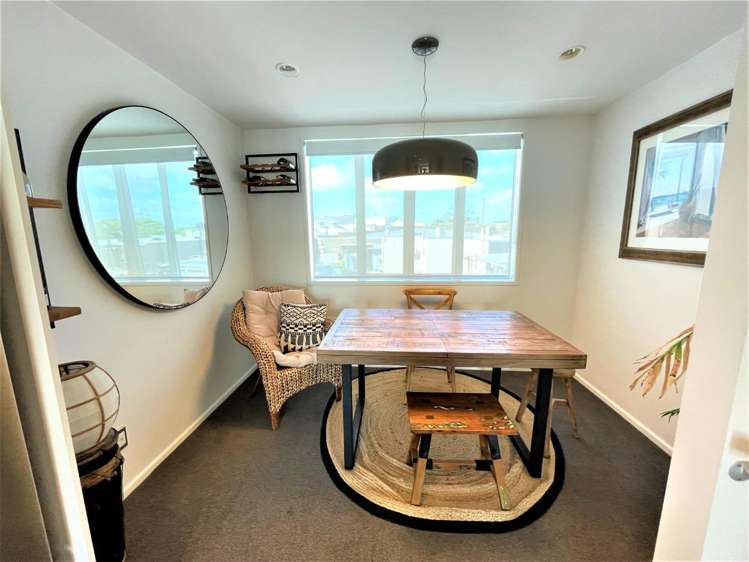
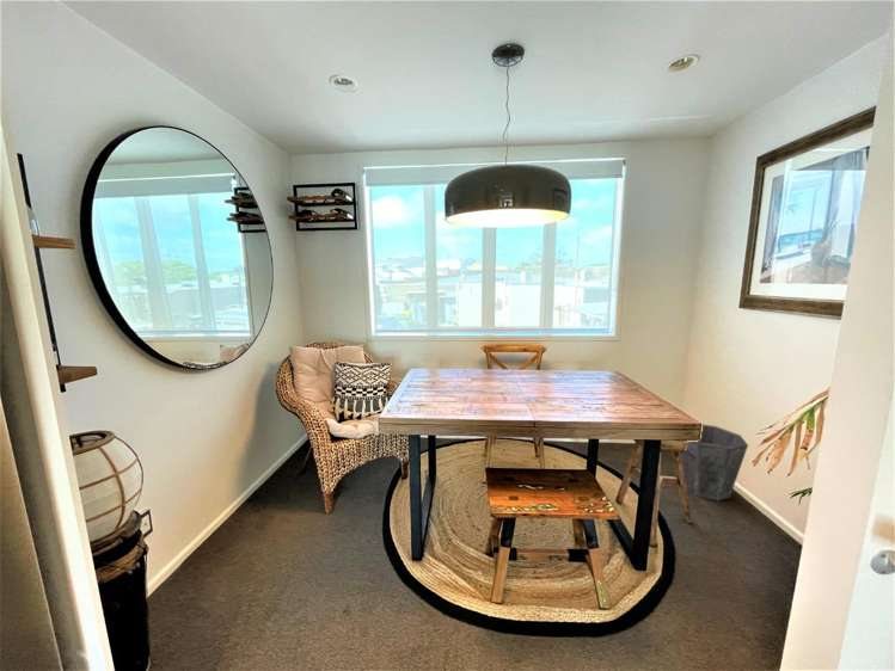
+ waste bin [681,424,749,501]
